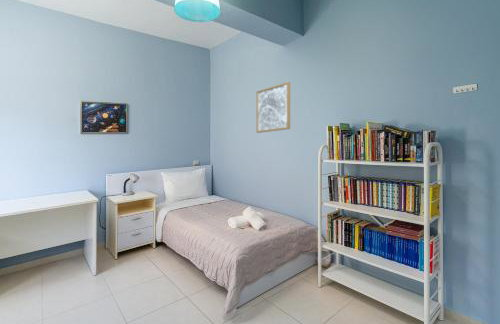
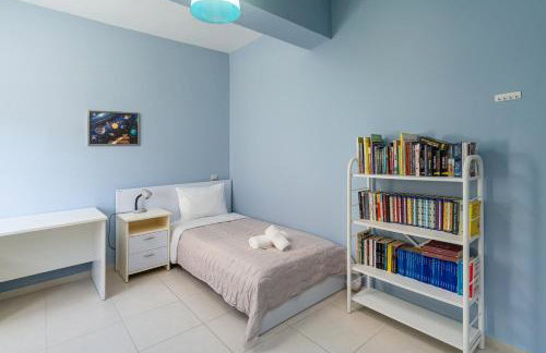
- wall art [256,81,291,134]
